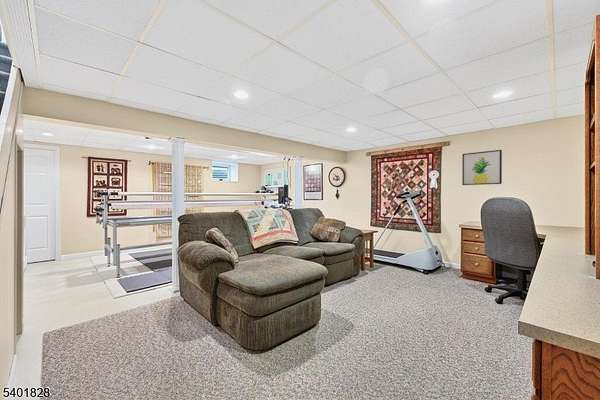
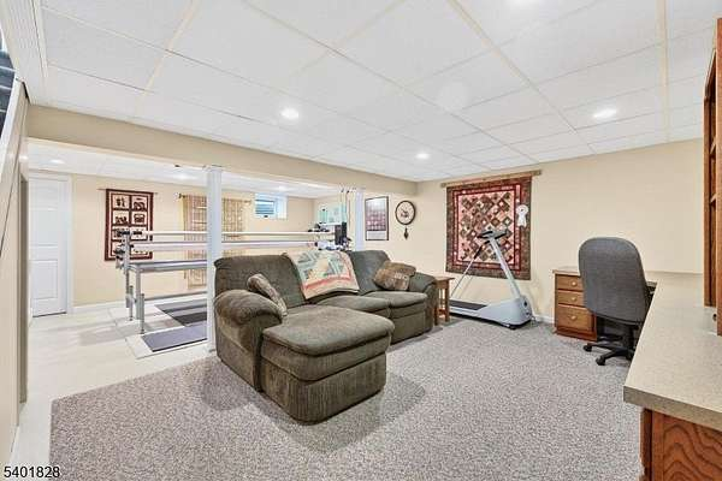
- wall art [461,149,503,186]
